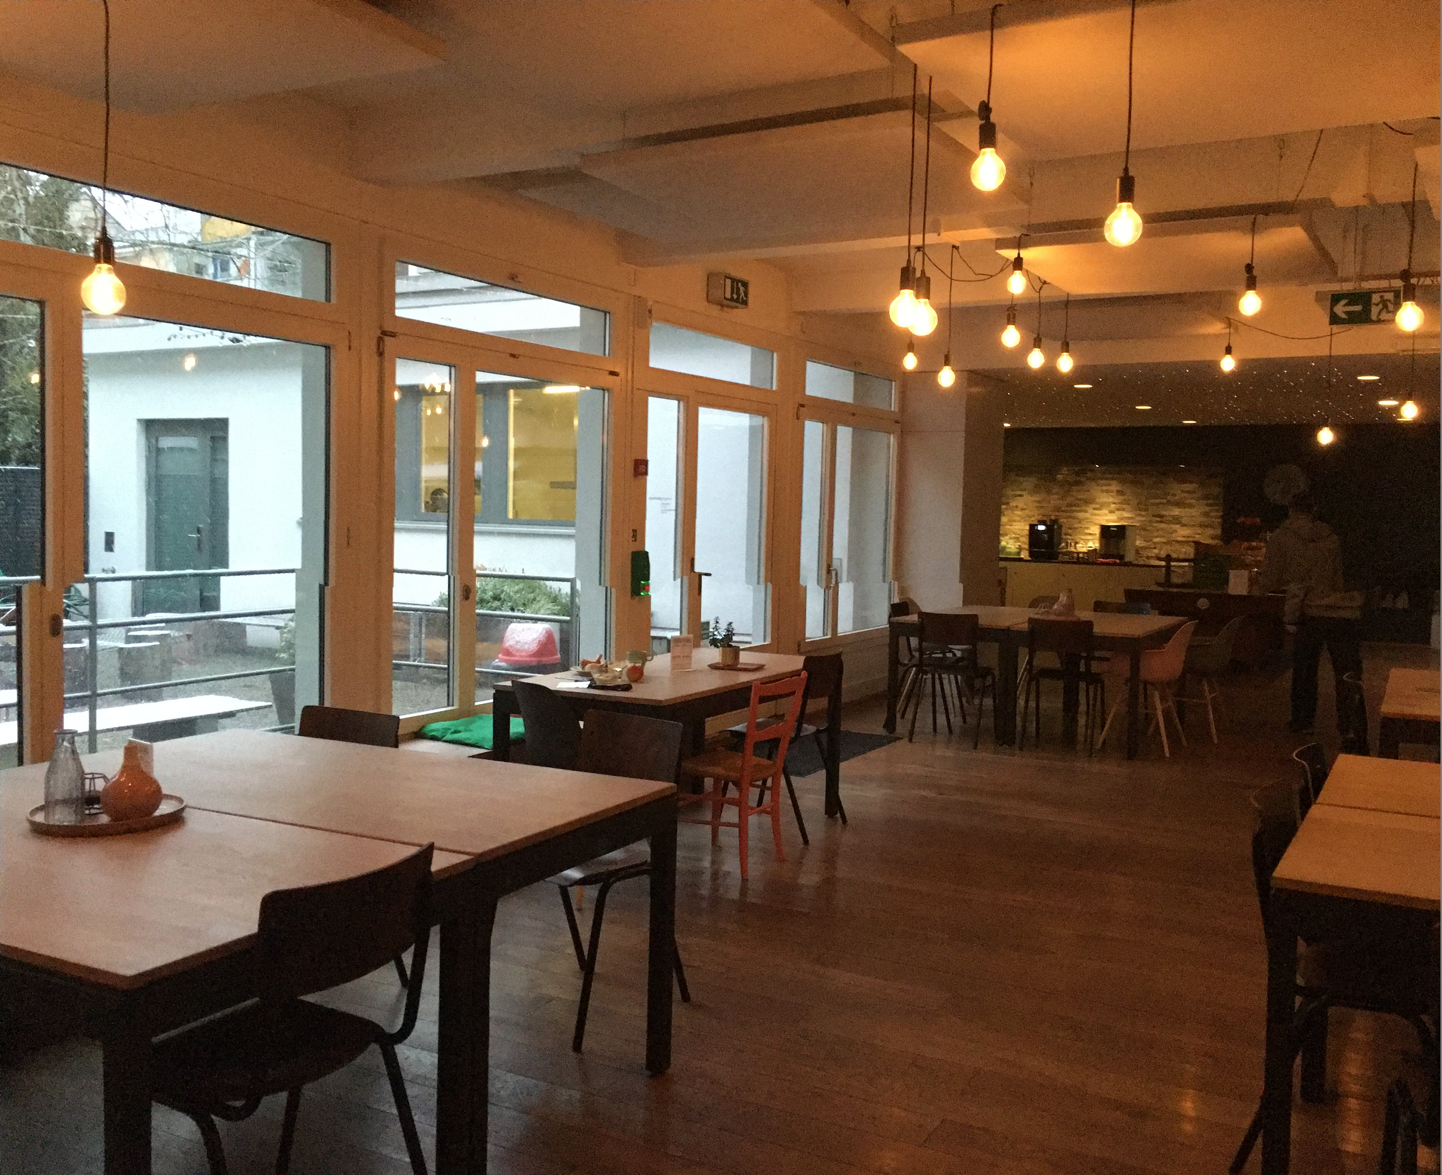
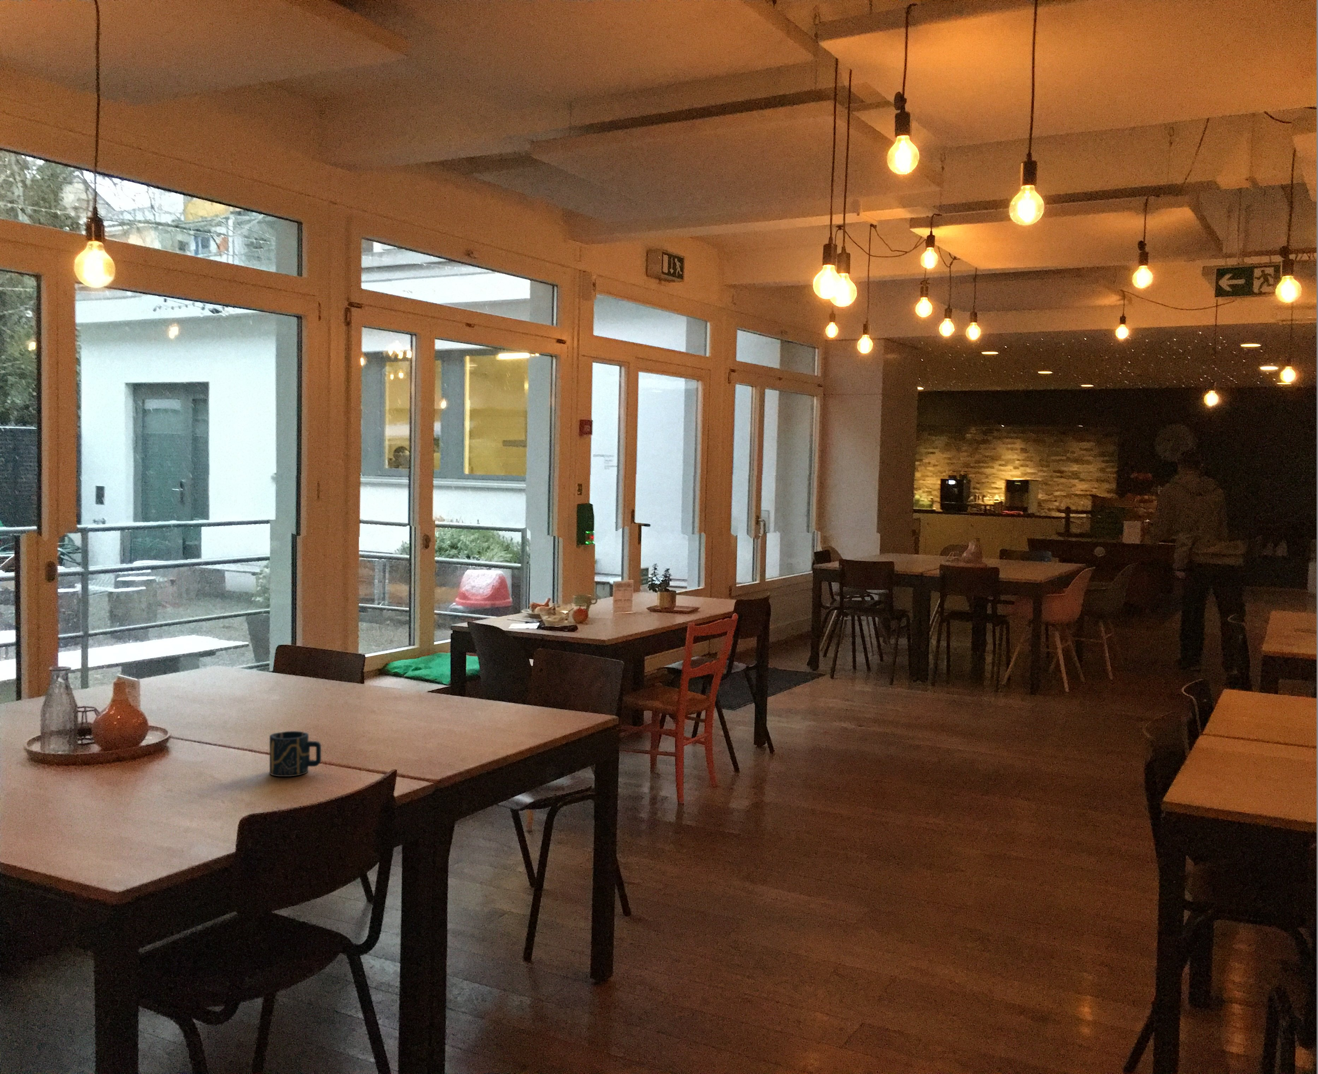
+ cup [269,730,322,777]
